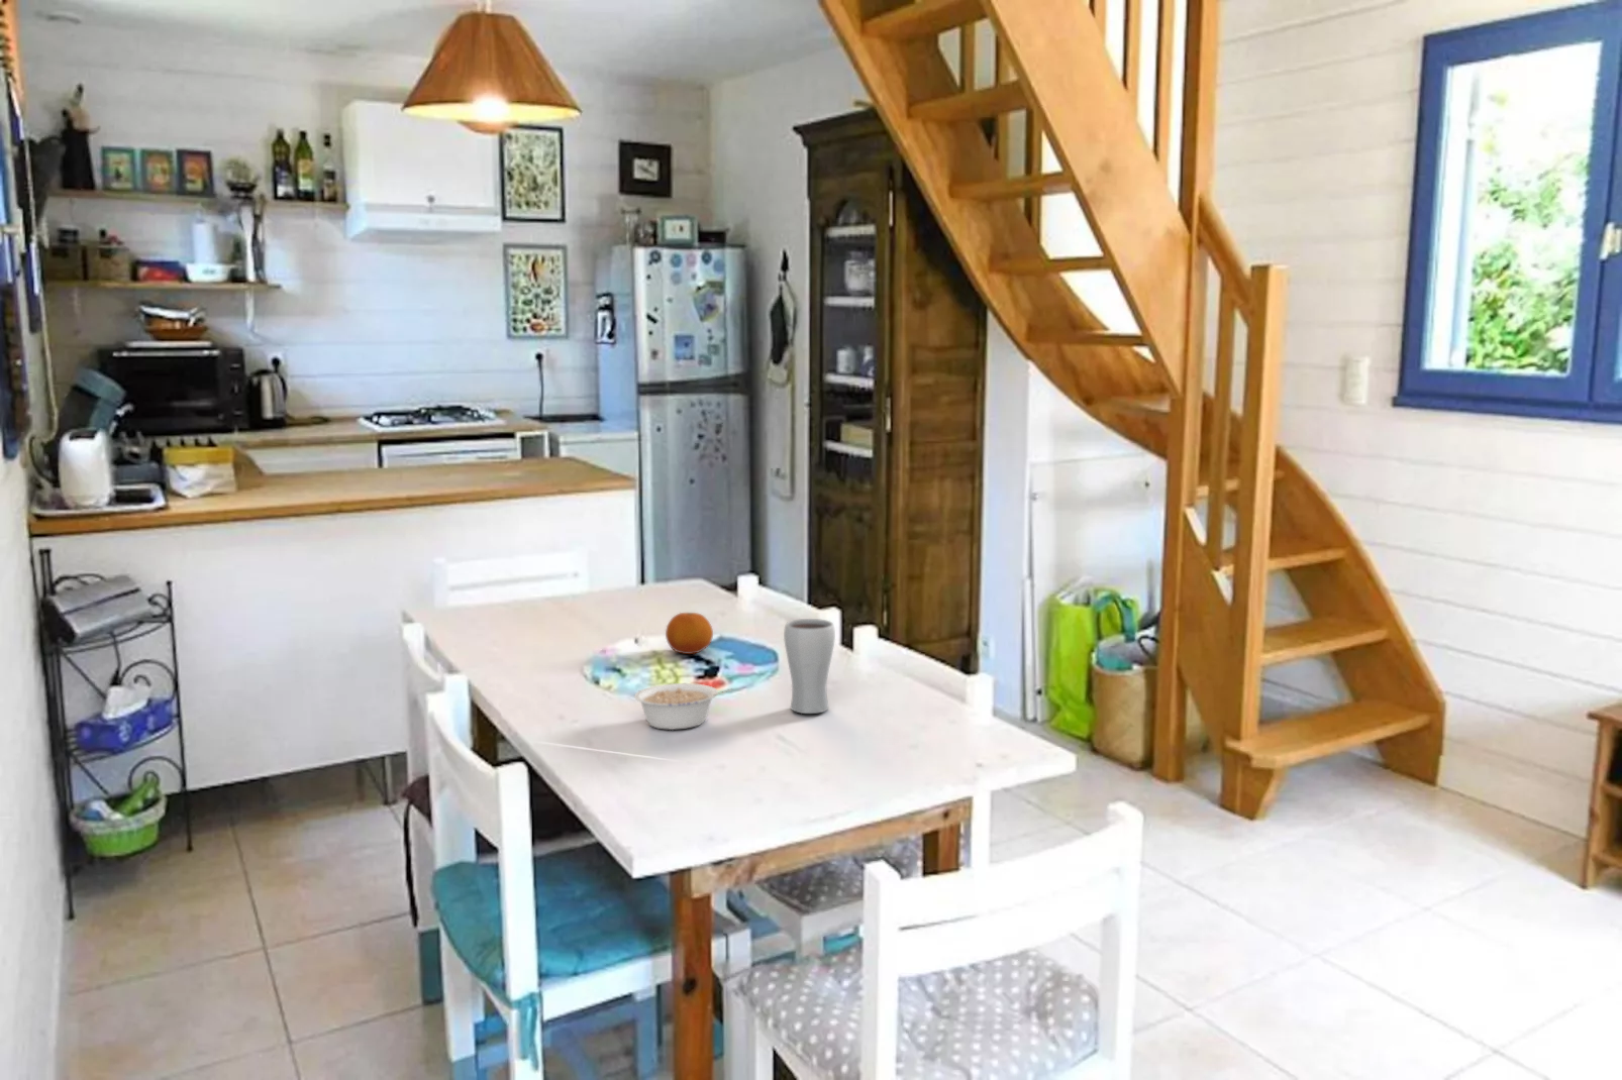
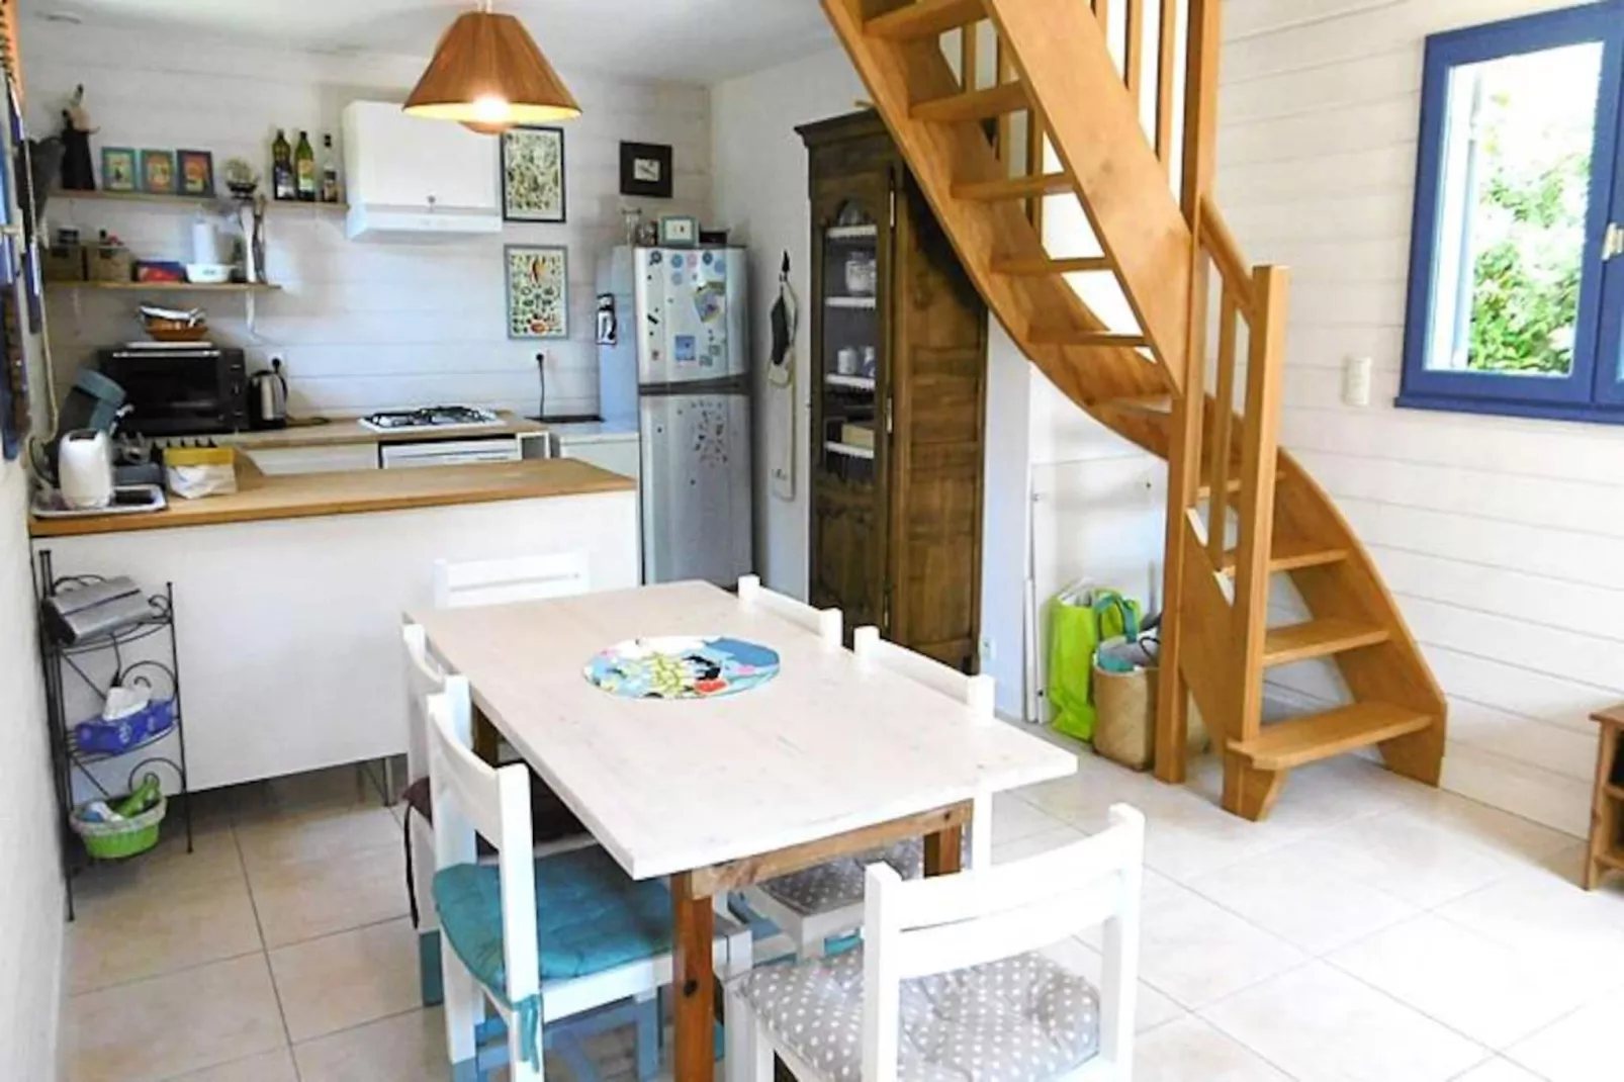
- fruit [664,611,714,655]
- legume [633,682,734,730]
- drinking glass [783,617,836,715]
